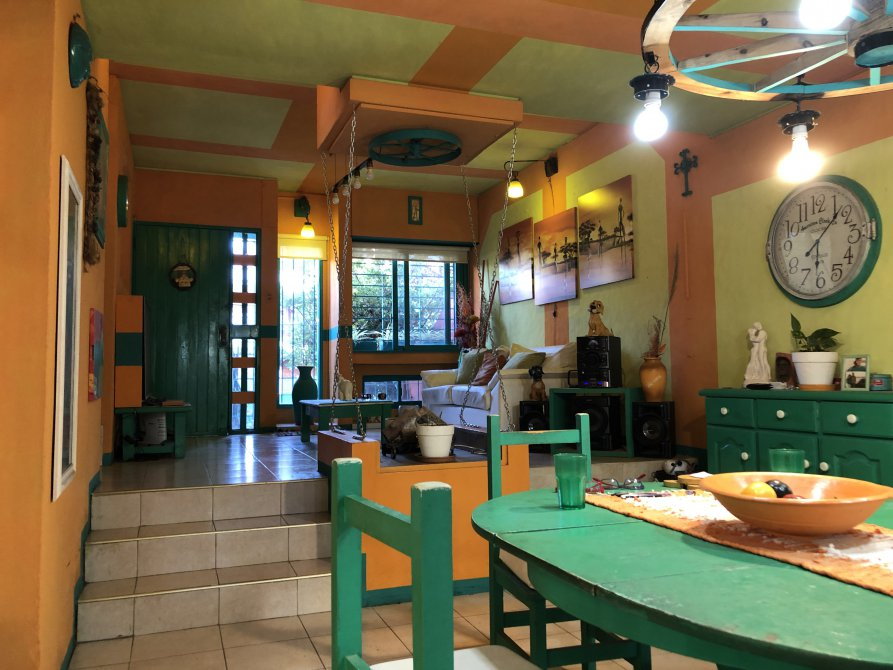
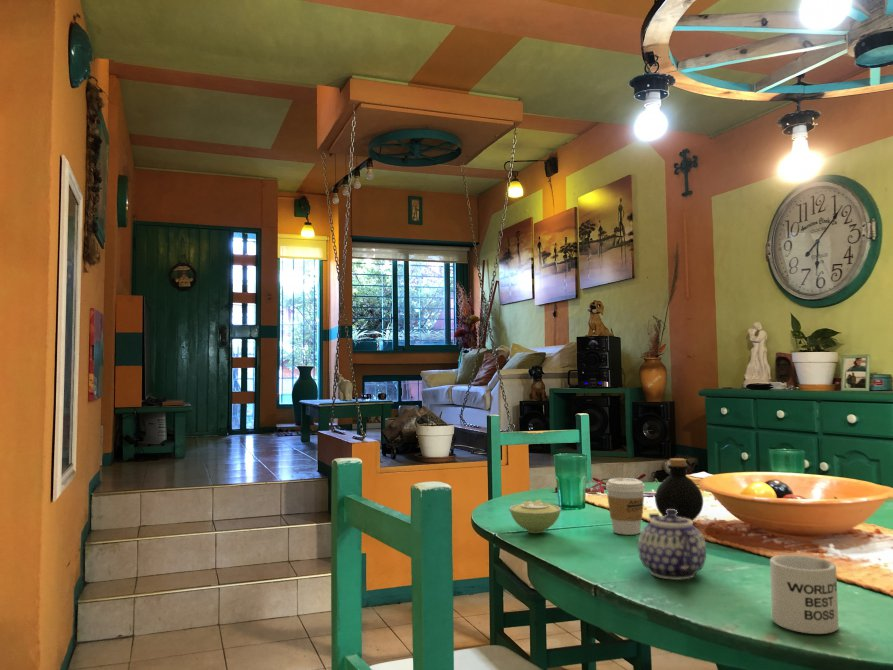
+ mug [769,554,840,635]
+ teapot [637,509,707,581]
+ coffee cup [605,476,646,536]
+ bottle [654,457,704,522]
+ sugar bowl [509,498,562,534]
